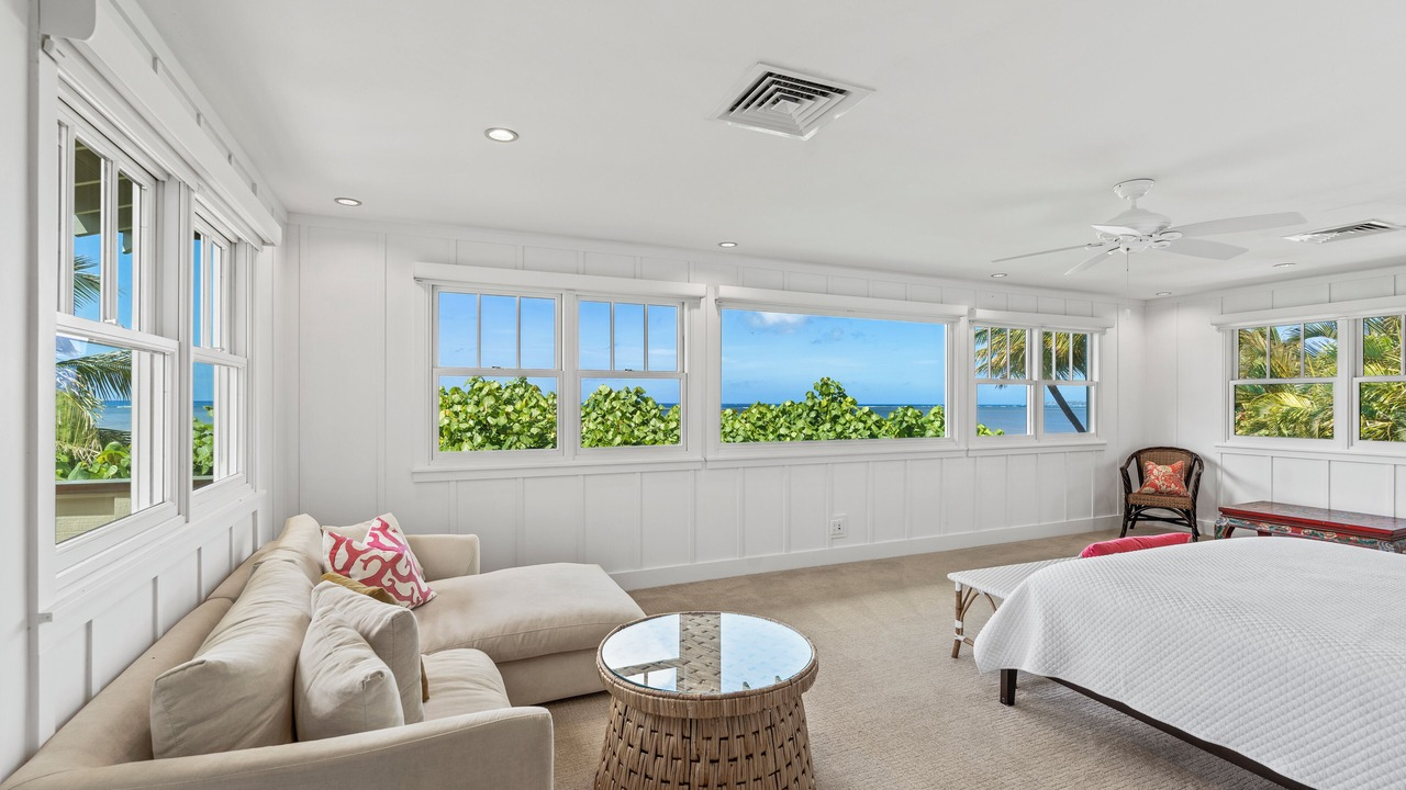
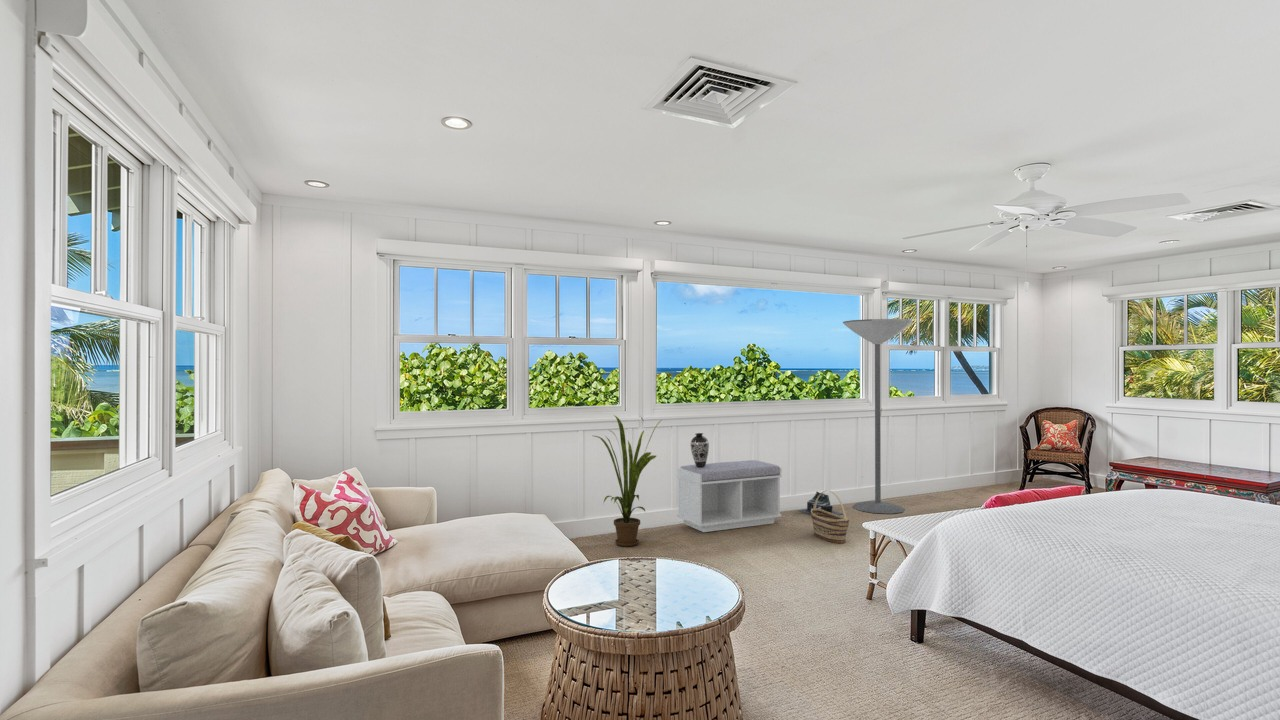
+ shoe [796,491,843,516]
+ house plant [593,414,663,547]
+ bench [676,459,783,533]
+ floor lamp [842,318,914,515]
+ decorative vase [689,432,710,467]
+ basket [810,490,850,544]
